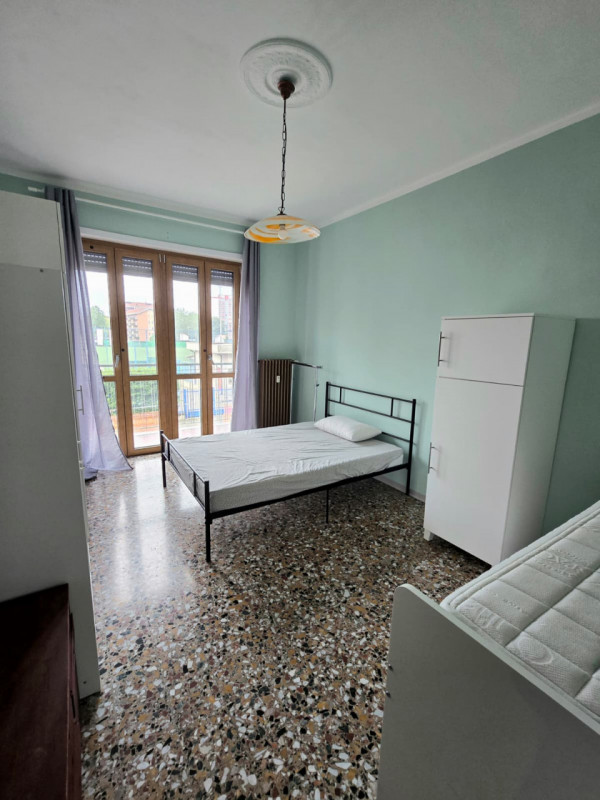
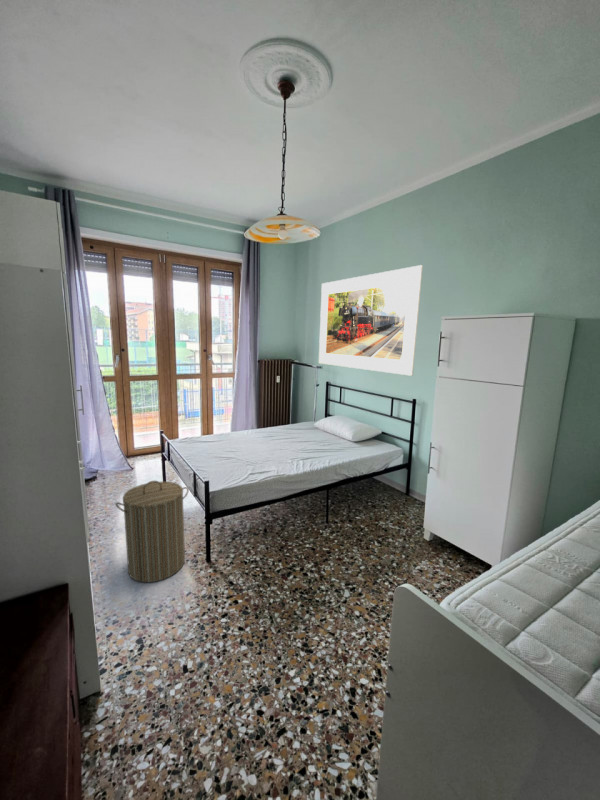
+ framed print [318,264,424,377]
+ laundry hamper [114,480,190,583]
